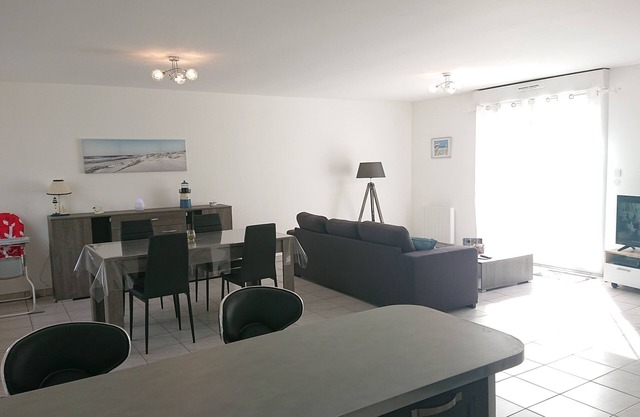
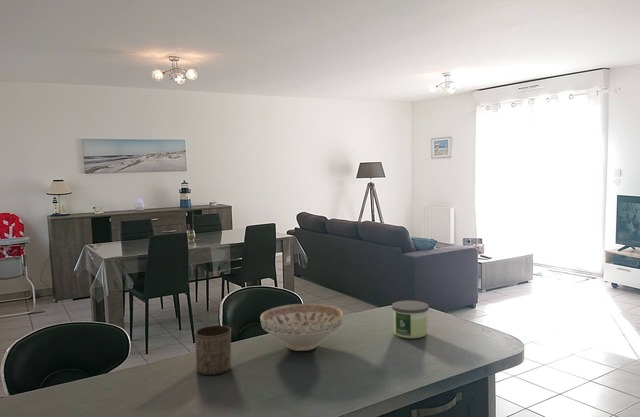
+ candle [391,300,430,339]
+ decorative bowl [259,303,344,352]
+ cup [194,324,232,376]
